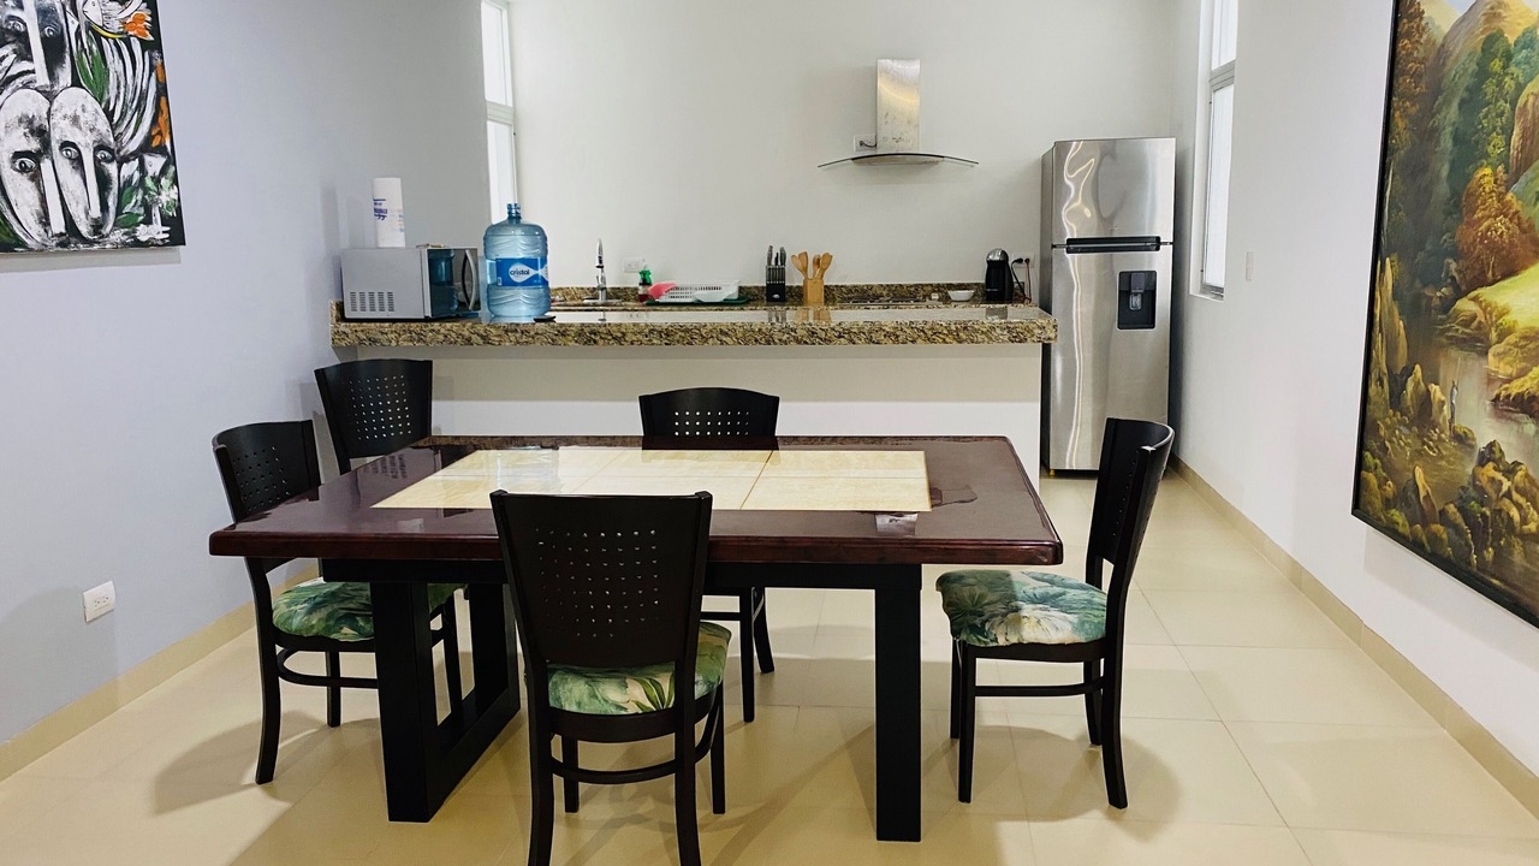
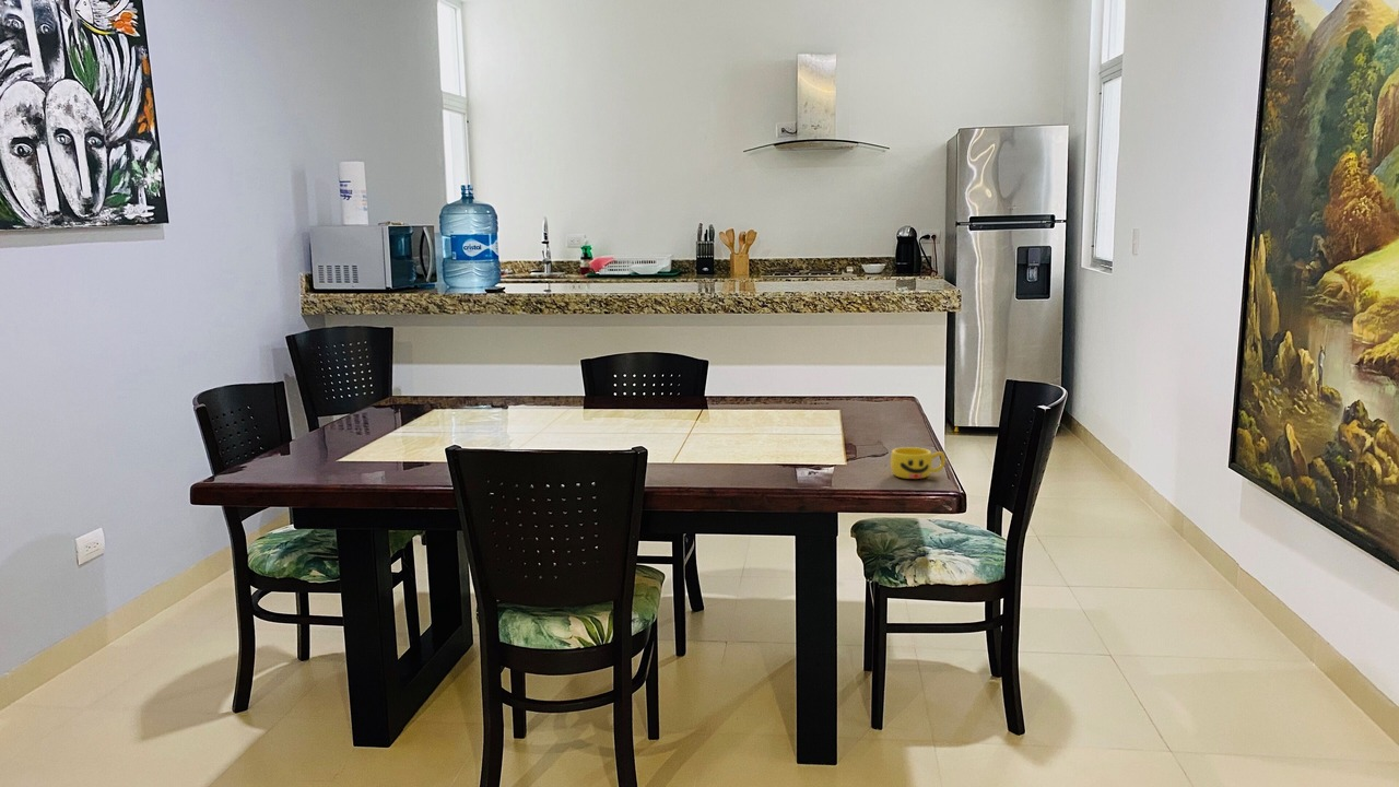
+ cup [890,446,947,480]
